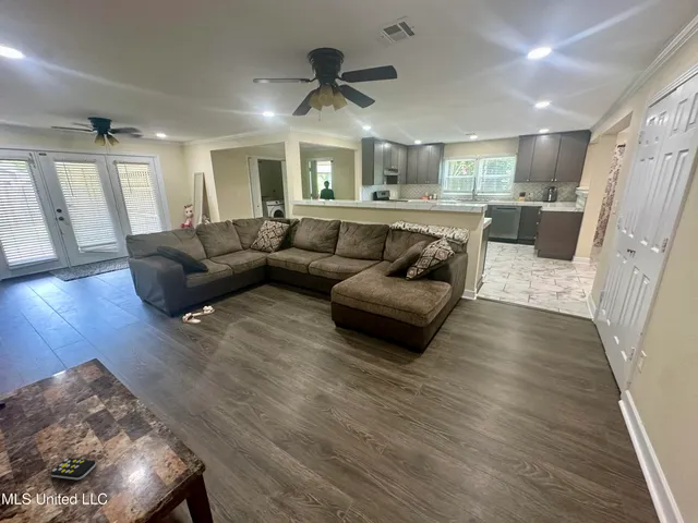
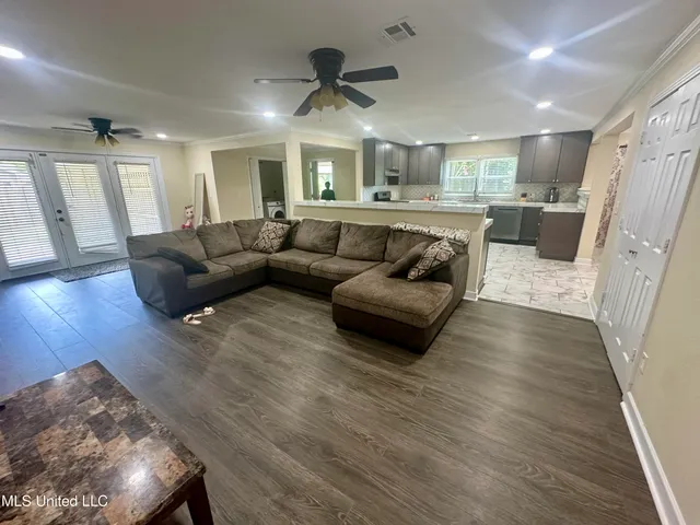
- remote control [50,457,97,481]
